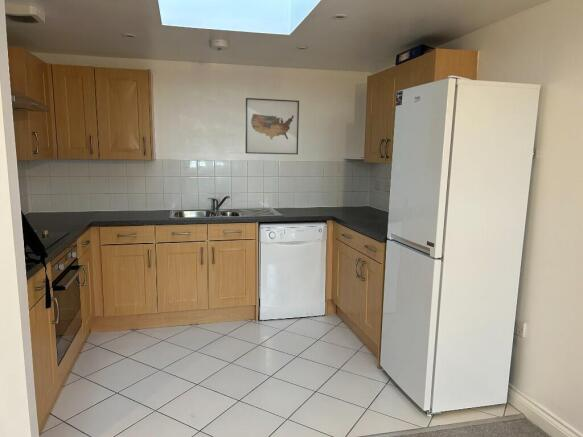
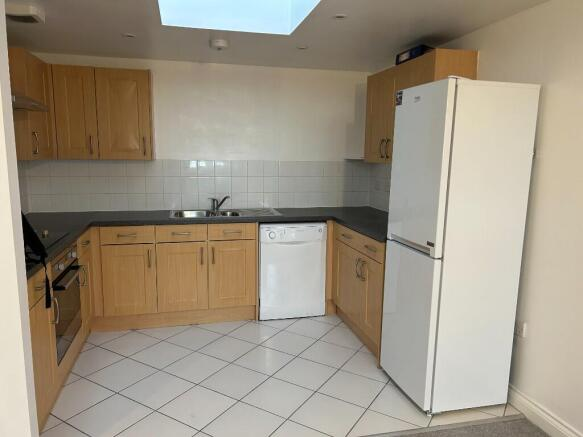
- wall art [244,97,300,155]
